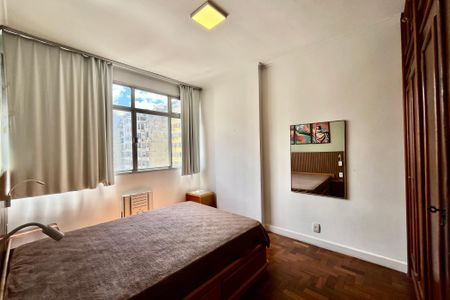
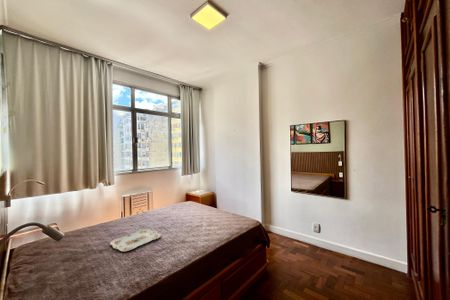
+ serving tray [109,228,162,252]
